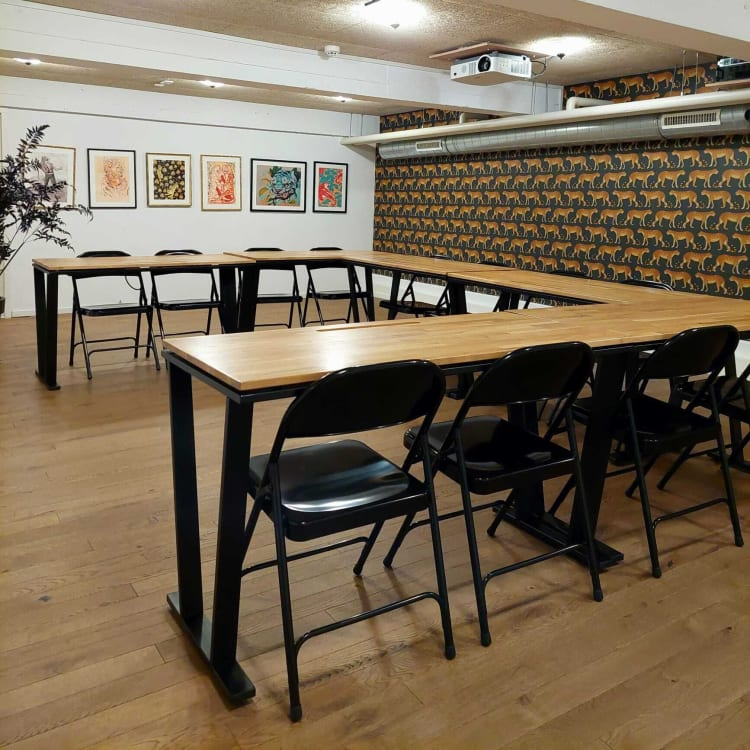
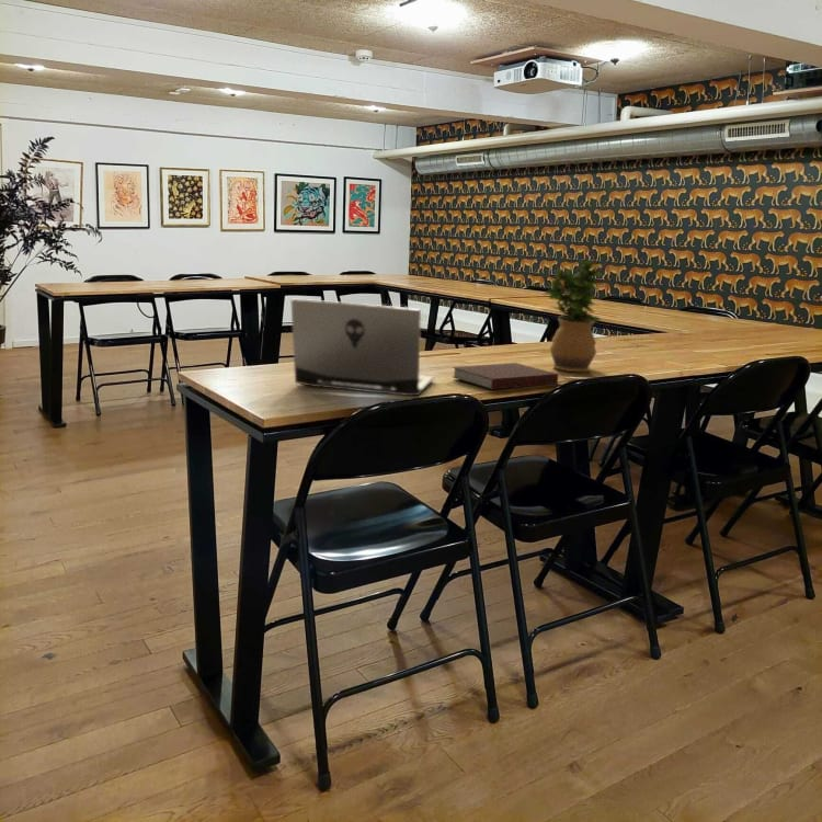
+ potted plant [544,259,605,373]
+ laptop [290,297,435,397]
+ notebook [452,362,559,391]
